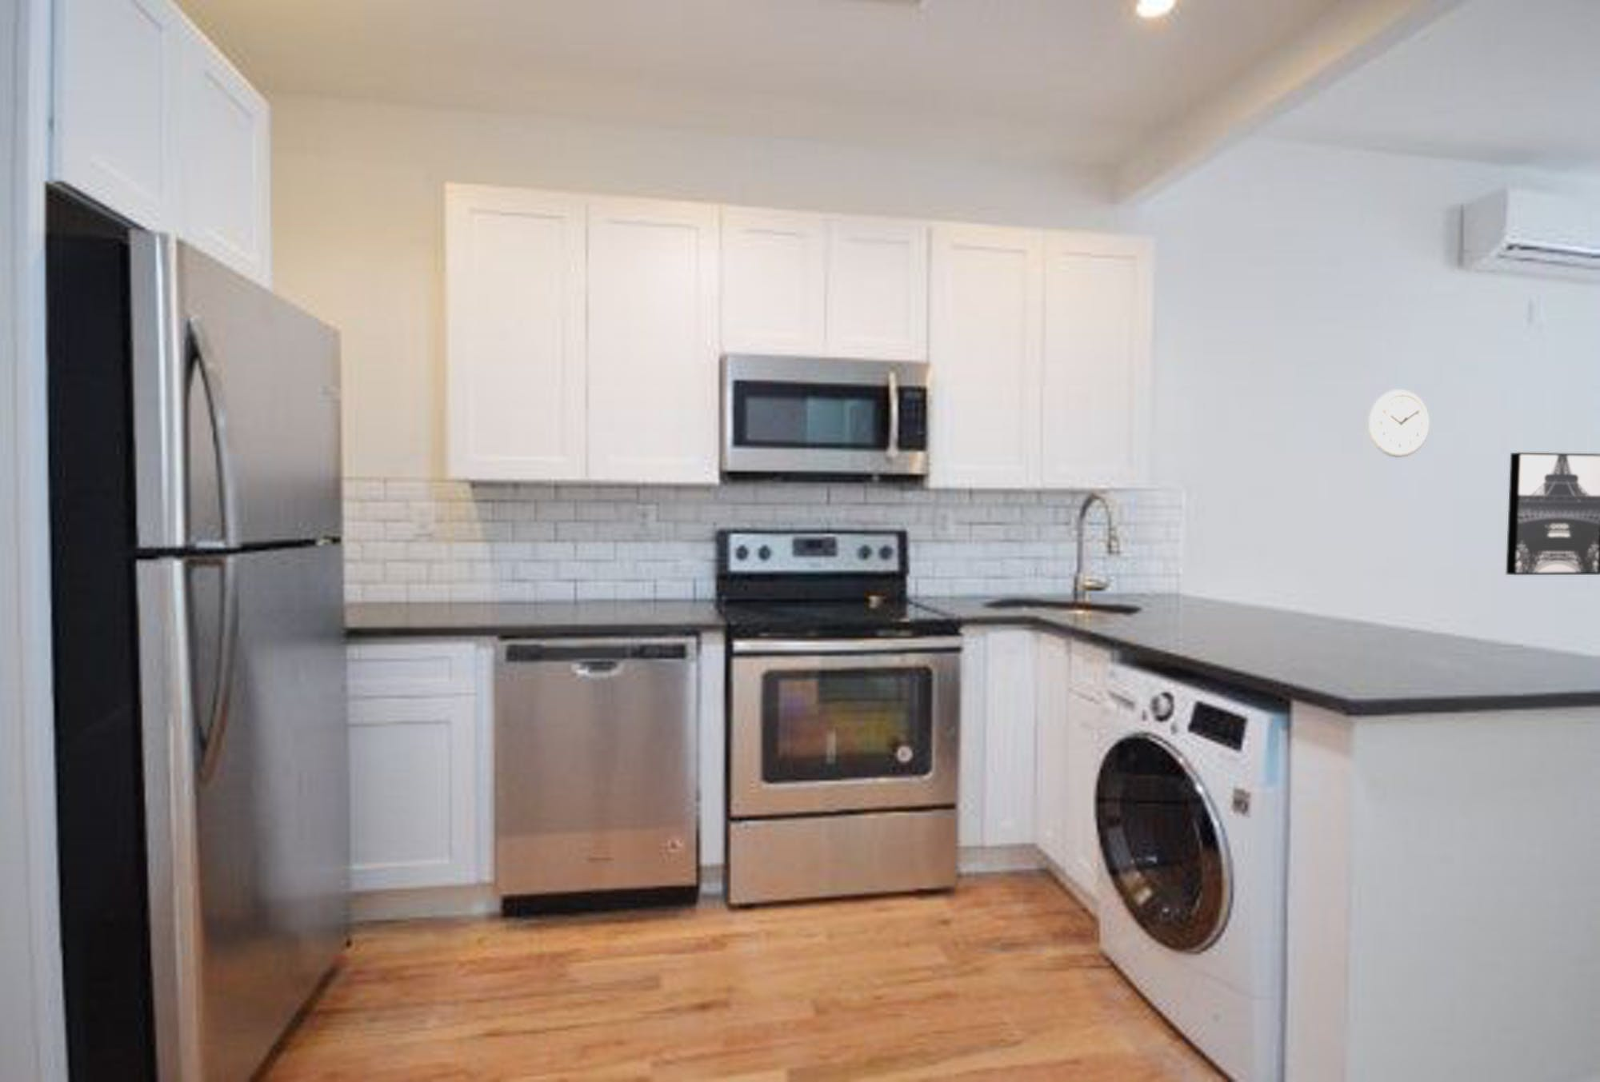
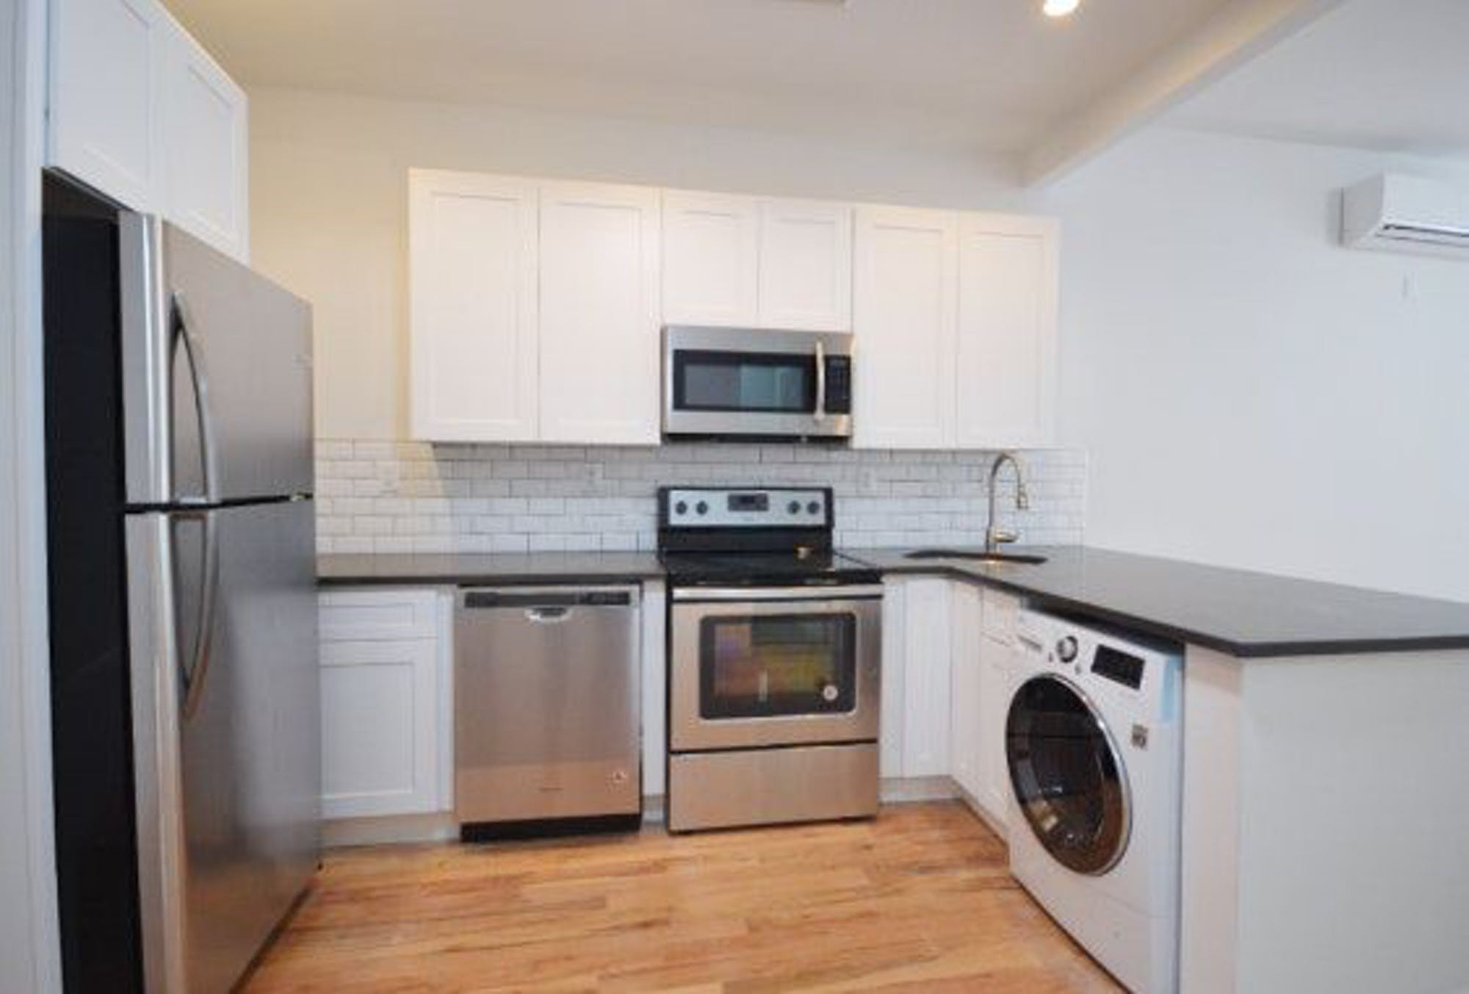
- wall clock [1368,389,1431,458]
- wall art [1505,452,1600,576]
